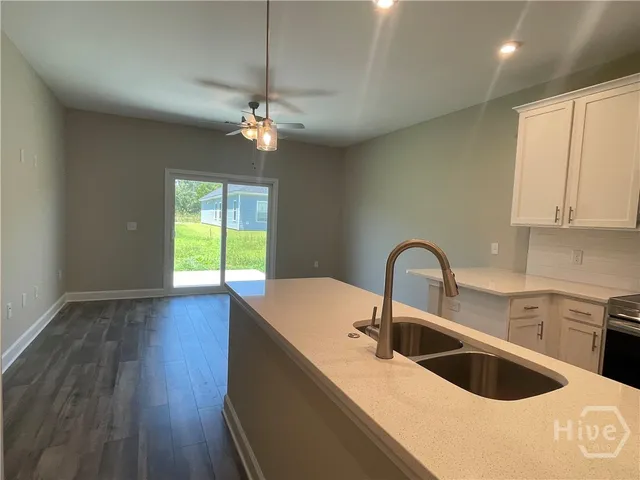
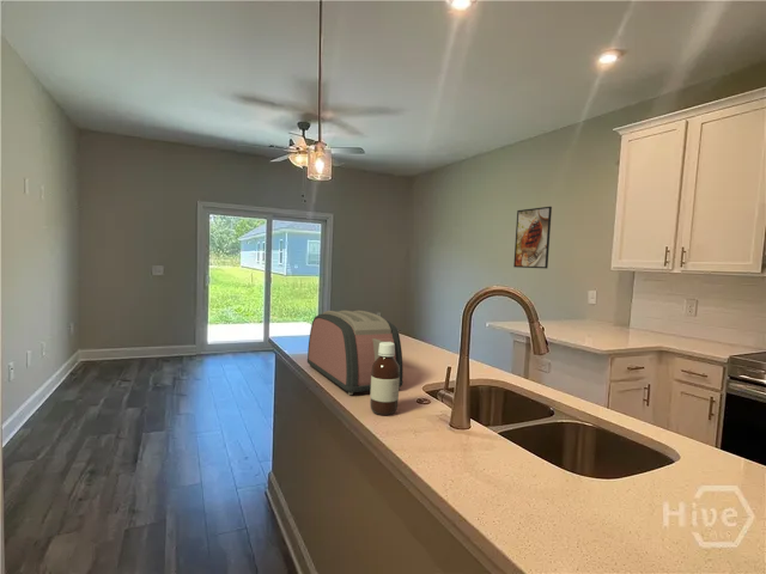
+ toaster [306,310,405,396]
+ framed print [512,206,553,269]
+ bottle [369,342,400,416]
